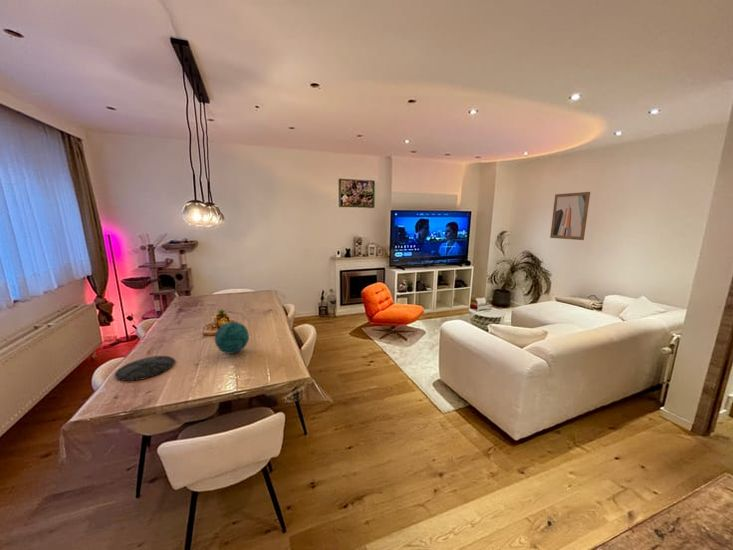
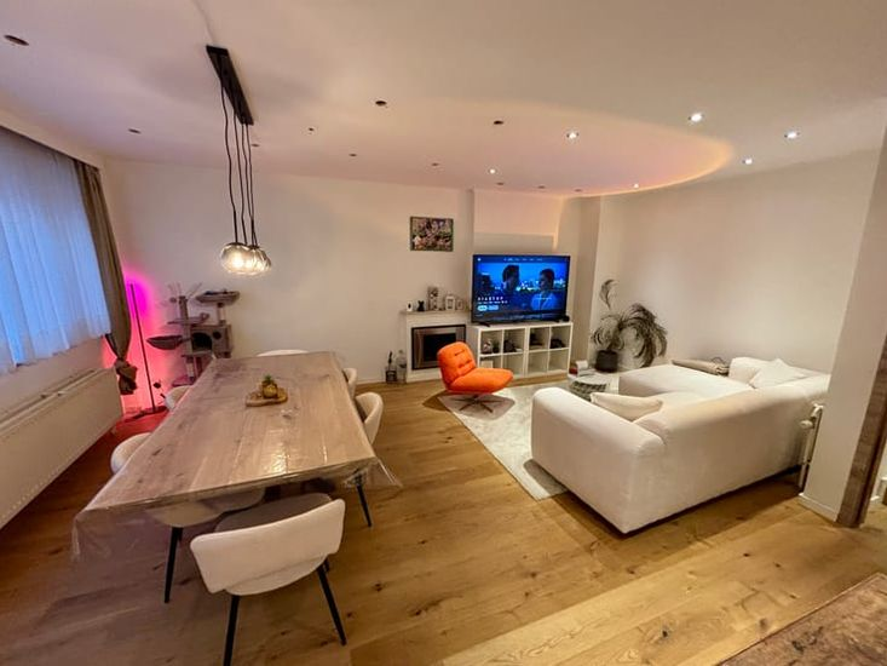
- plate [114,355,176,382]
- decorative orb [214,321,250,355]
- wall art [549,191,591,241]
